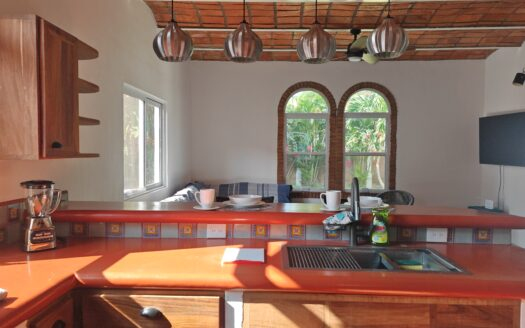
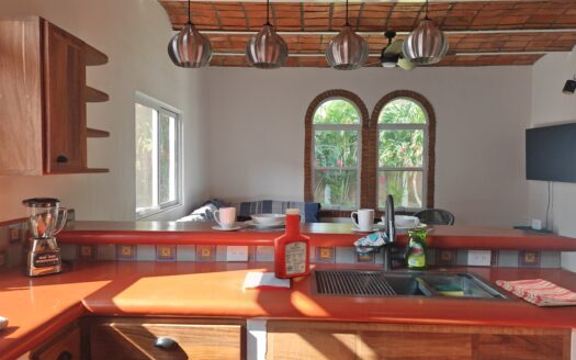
+ soap bottle [273,207,312,280]
+ dish towel [495,278,576,307]
